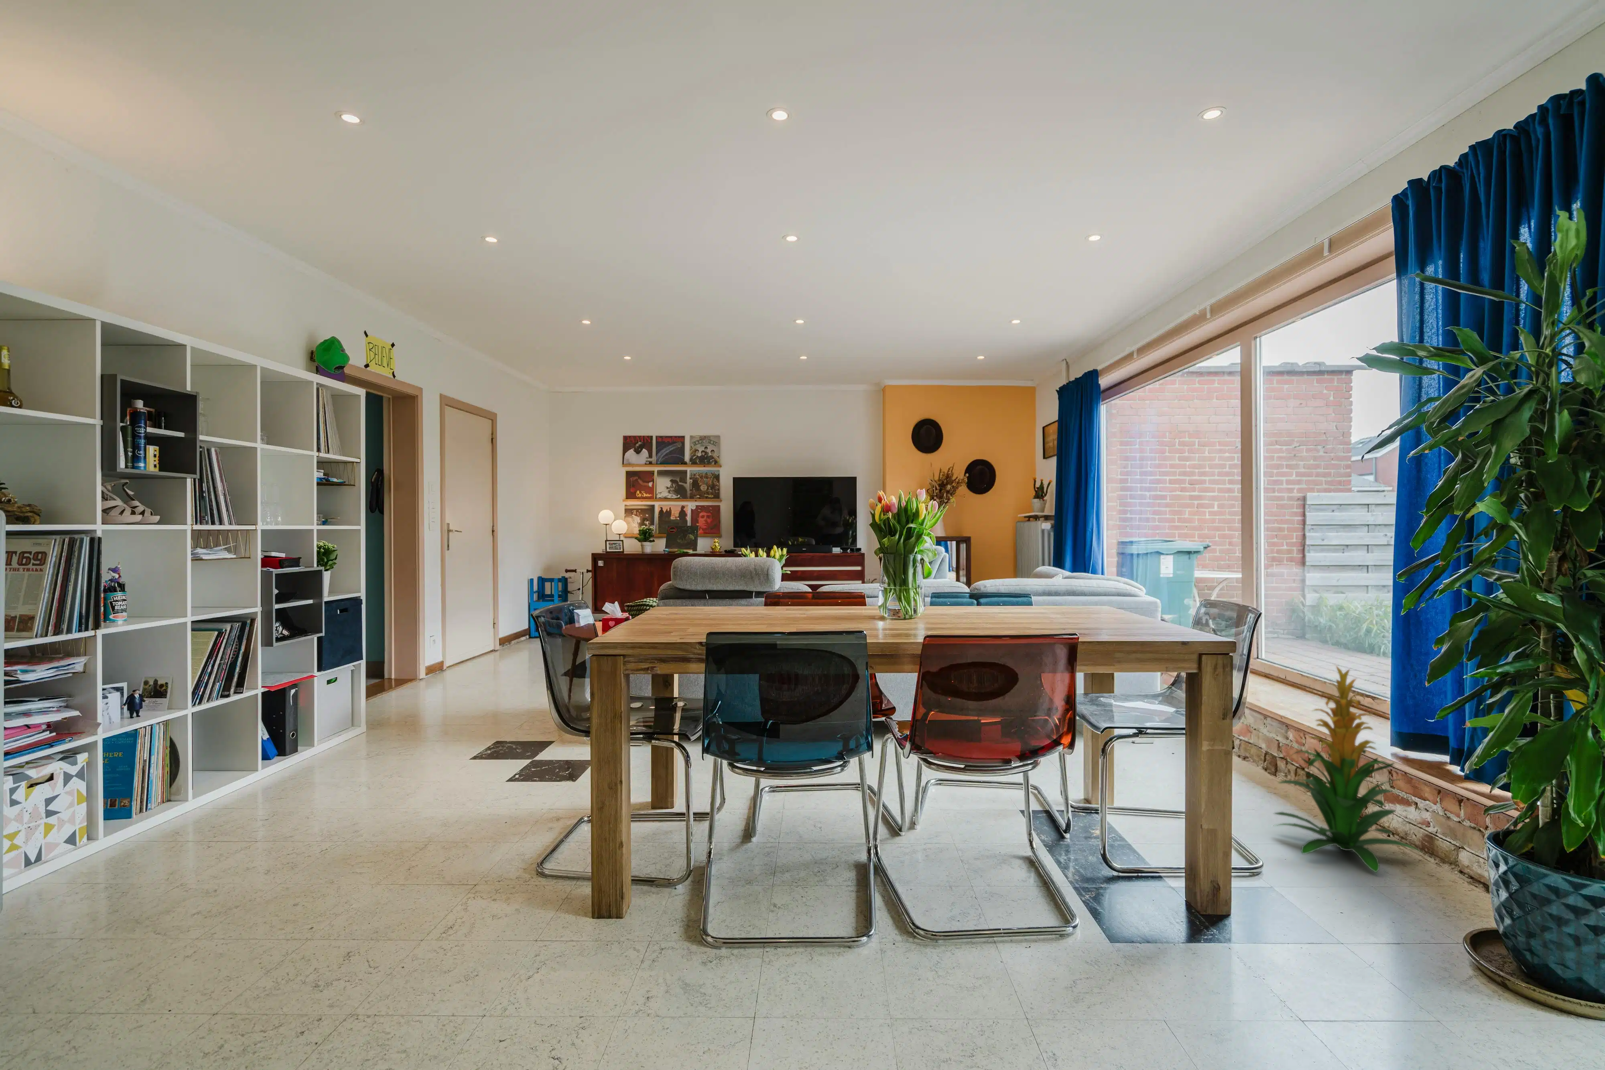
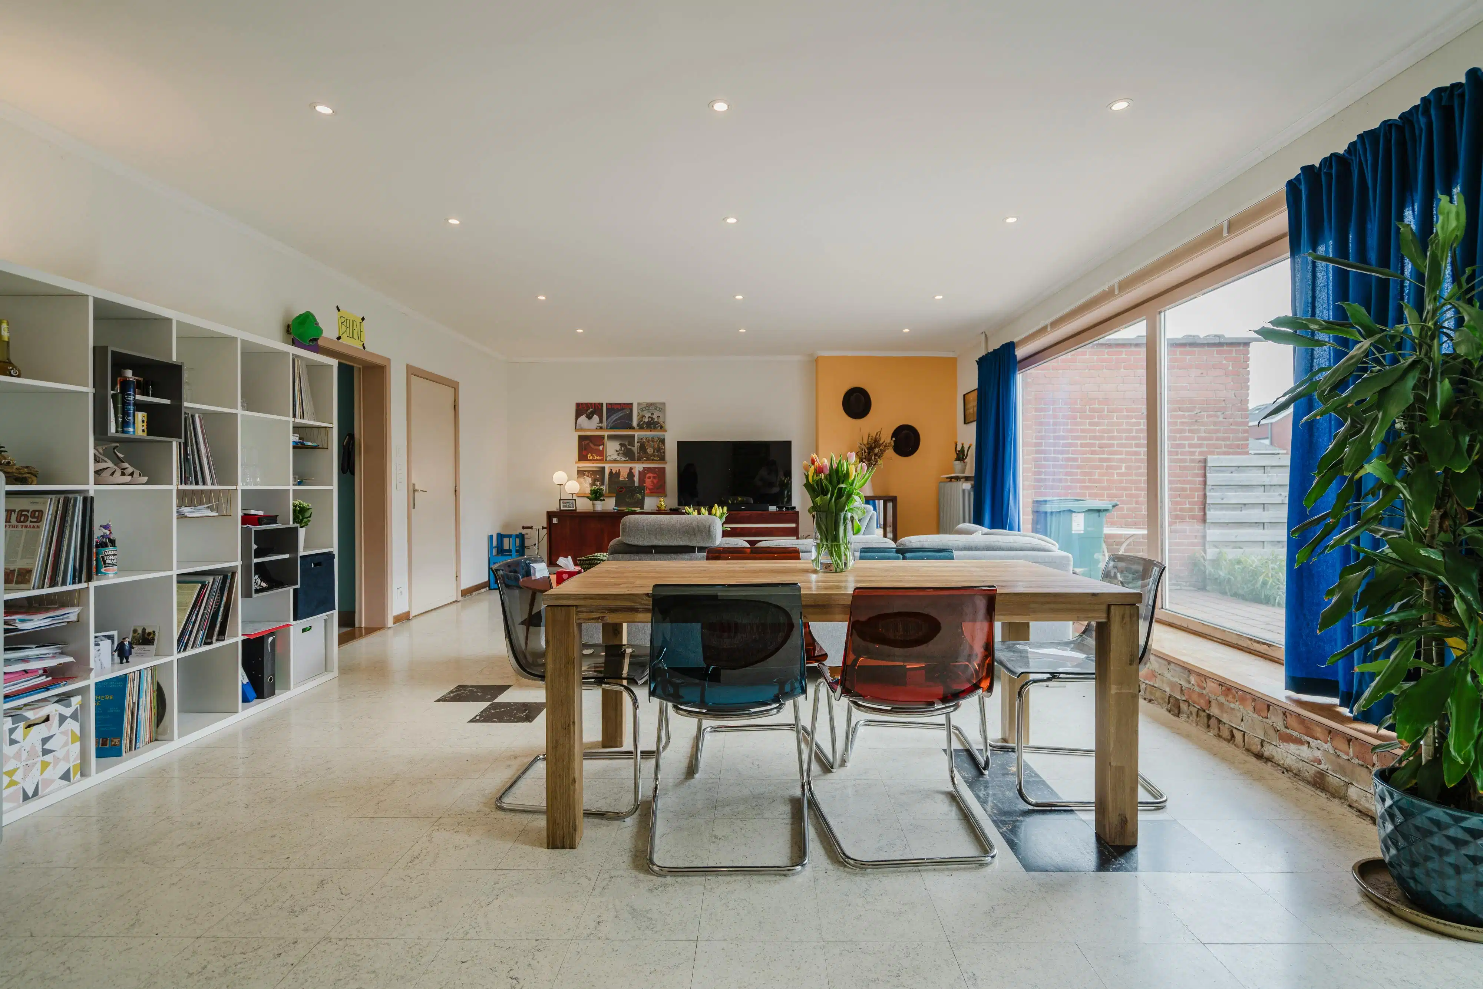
- indoor plant [1273,665,1422,873]
